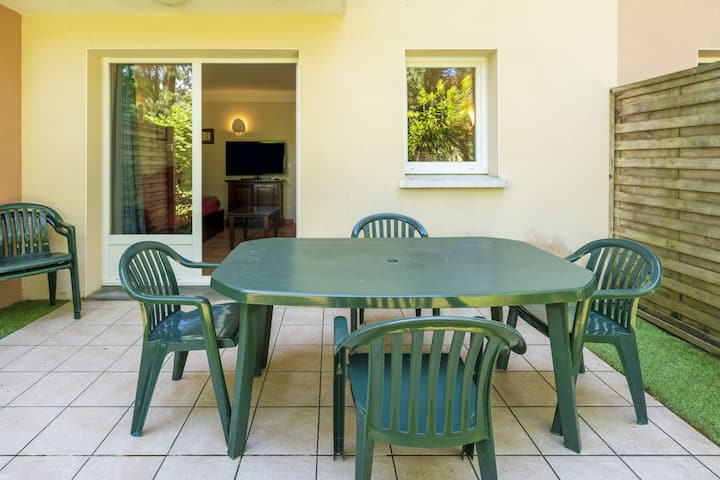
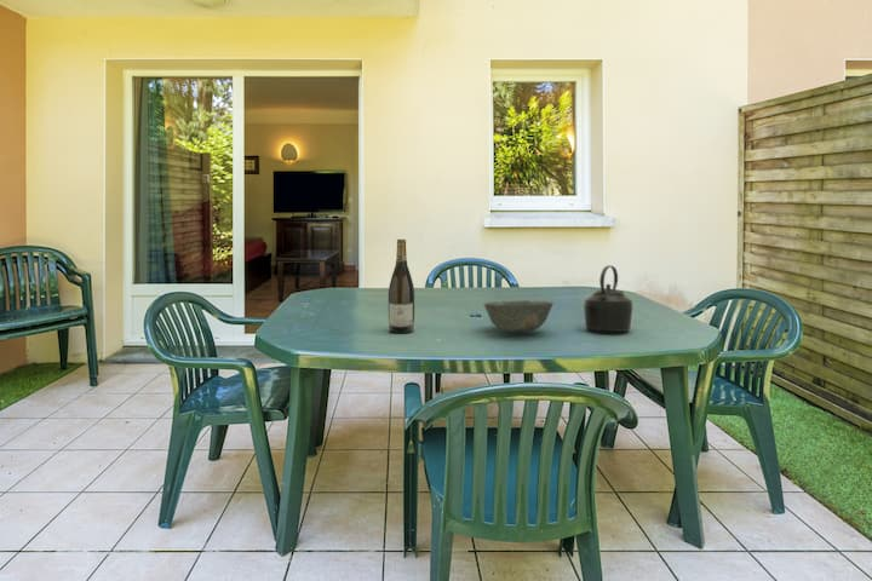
+ bowl [483,299,555,334]
+ wine bottle [388,238,415,334]
+ kettle [583,264,633,333]
